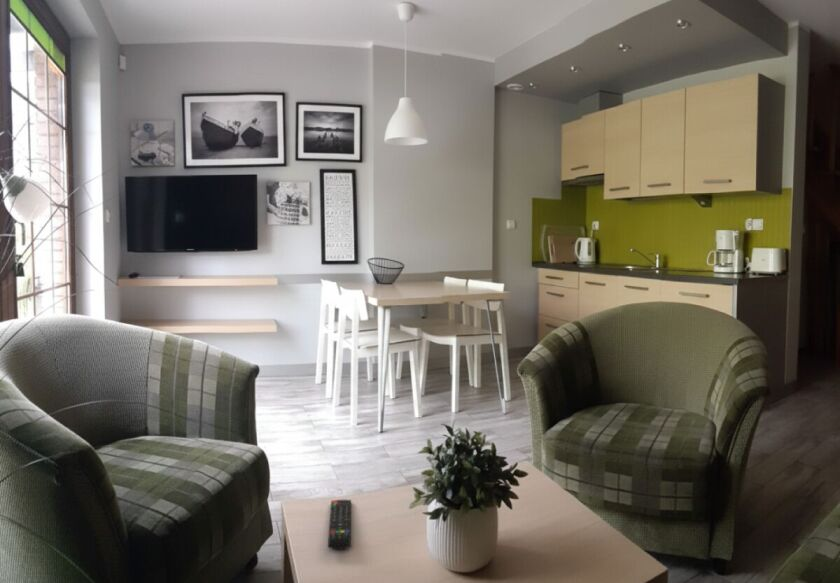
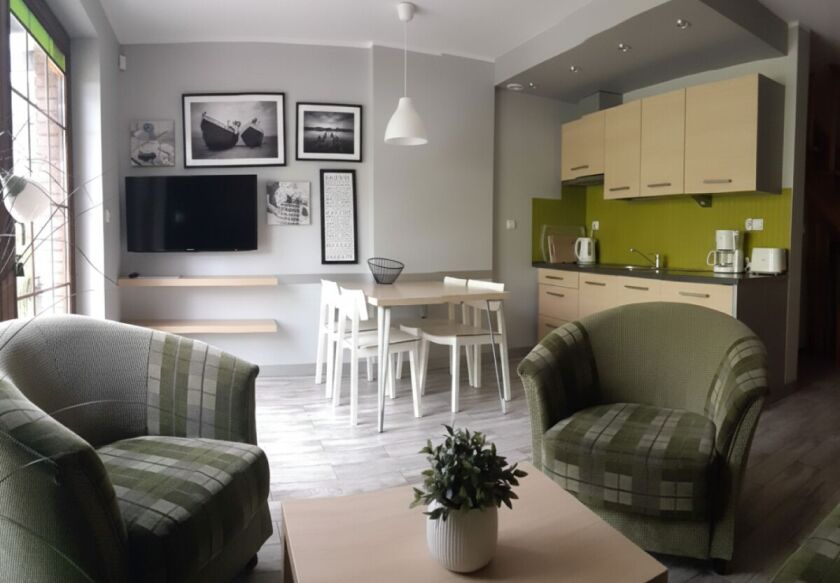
- remote control [327,499,352,551]
